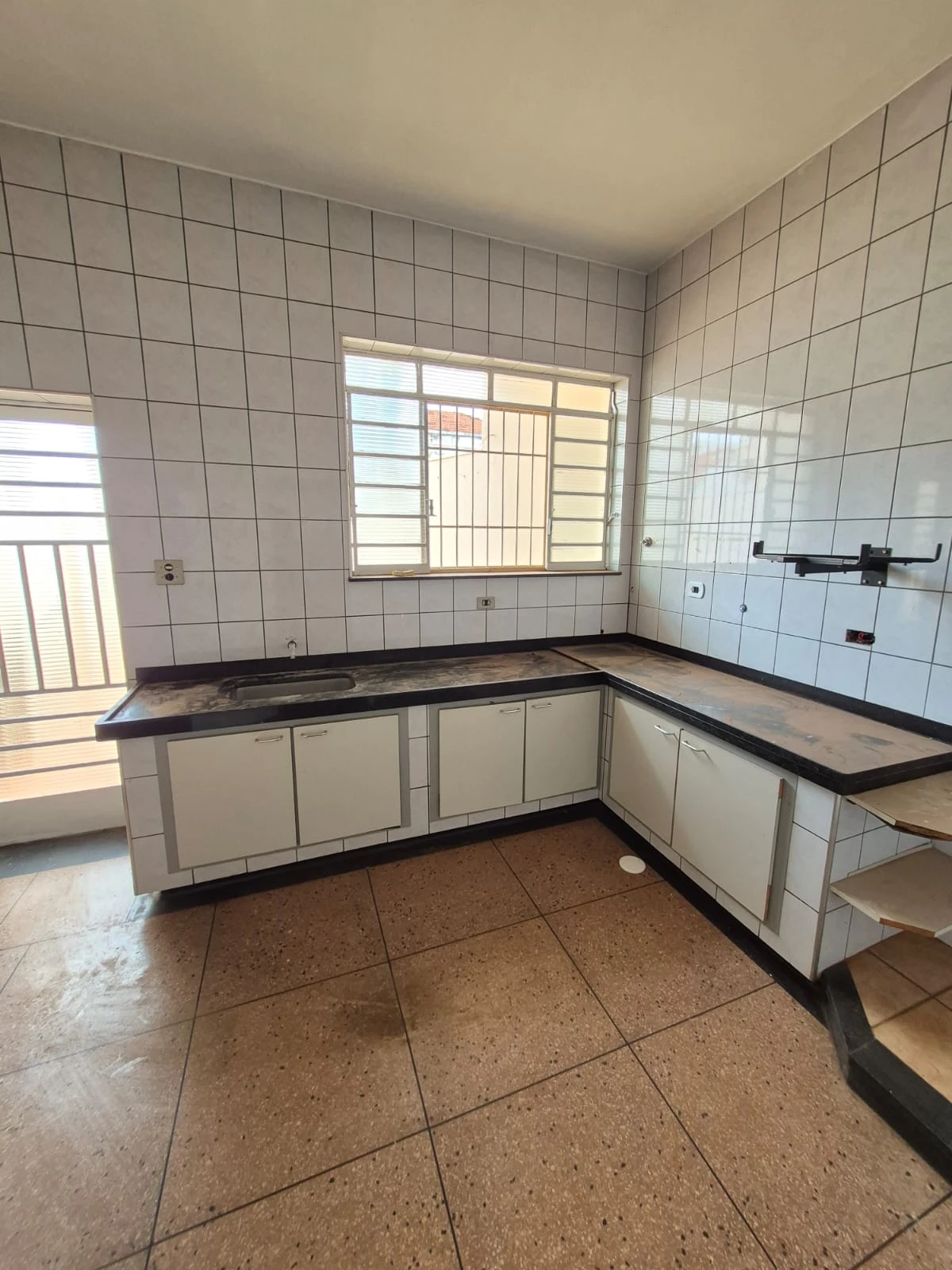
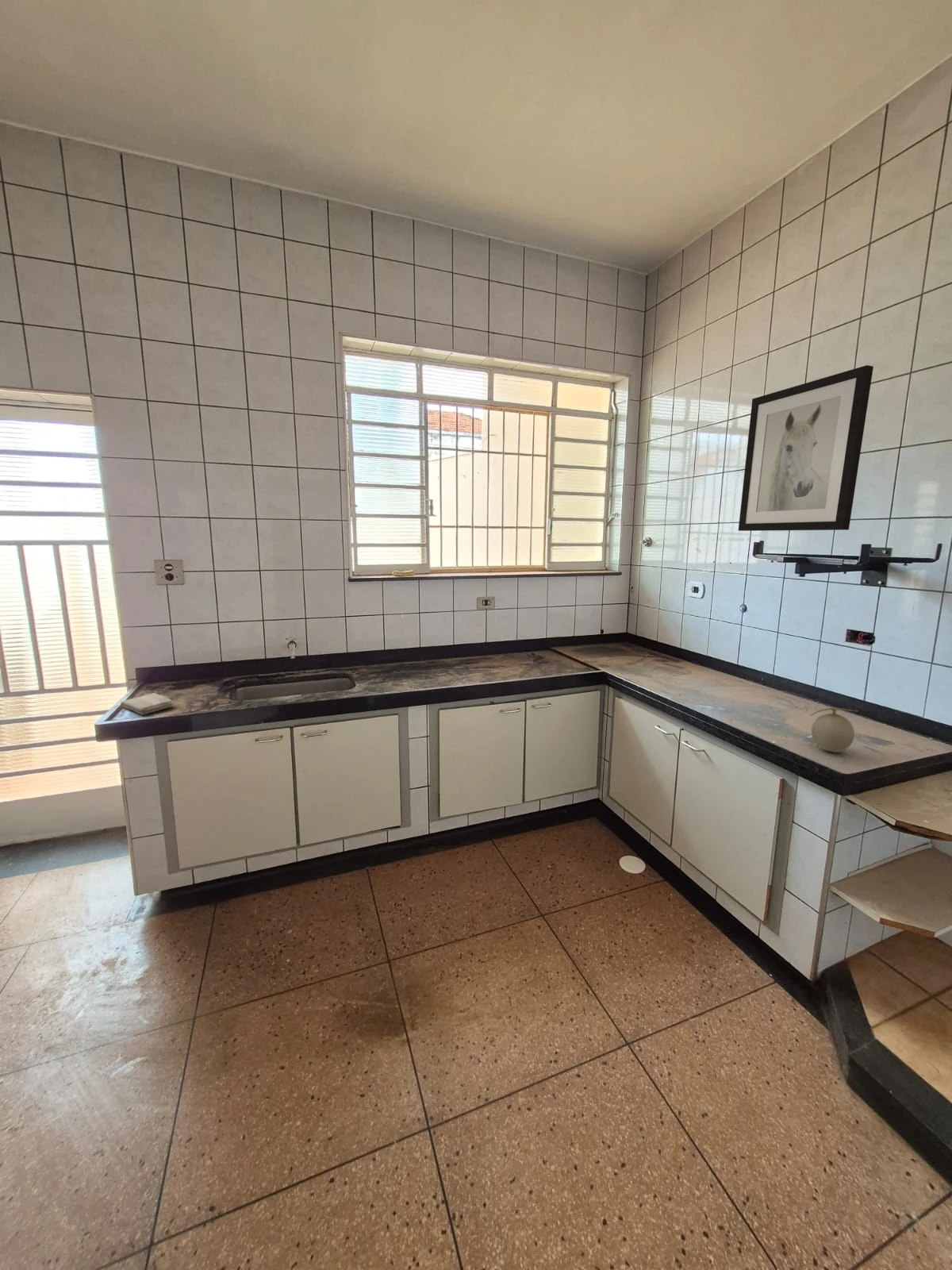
+ fruit [810,707,859,753]
+ washcloth [120,692,175,716]
+ wall art [738,364,874,532]
